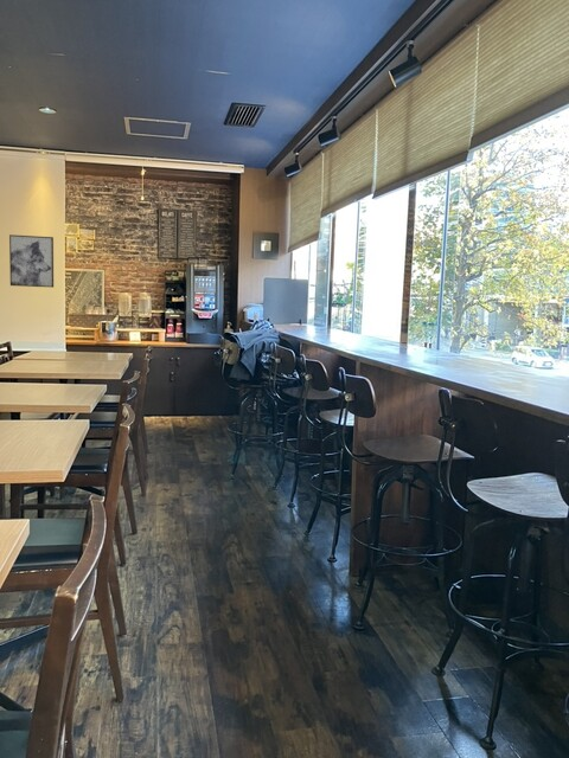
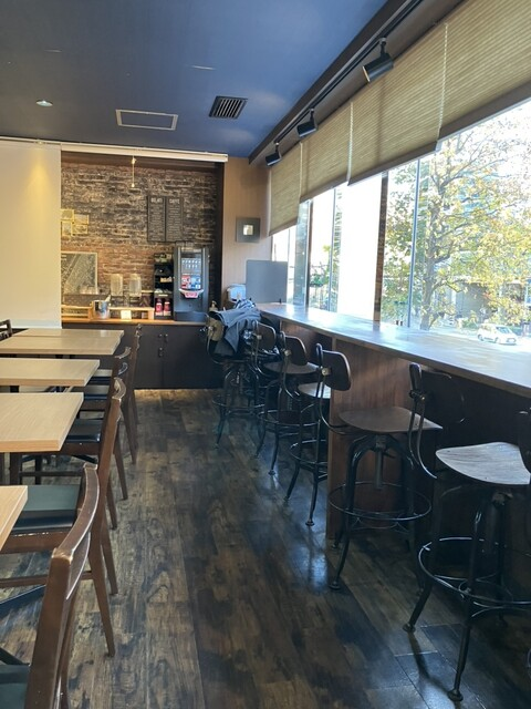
- wall art [8,233,55,288]
